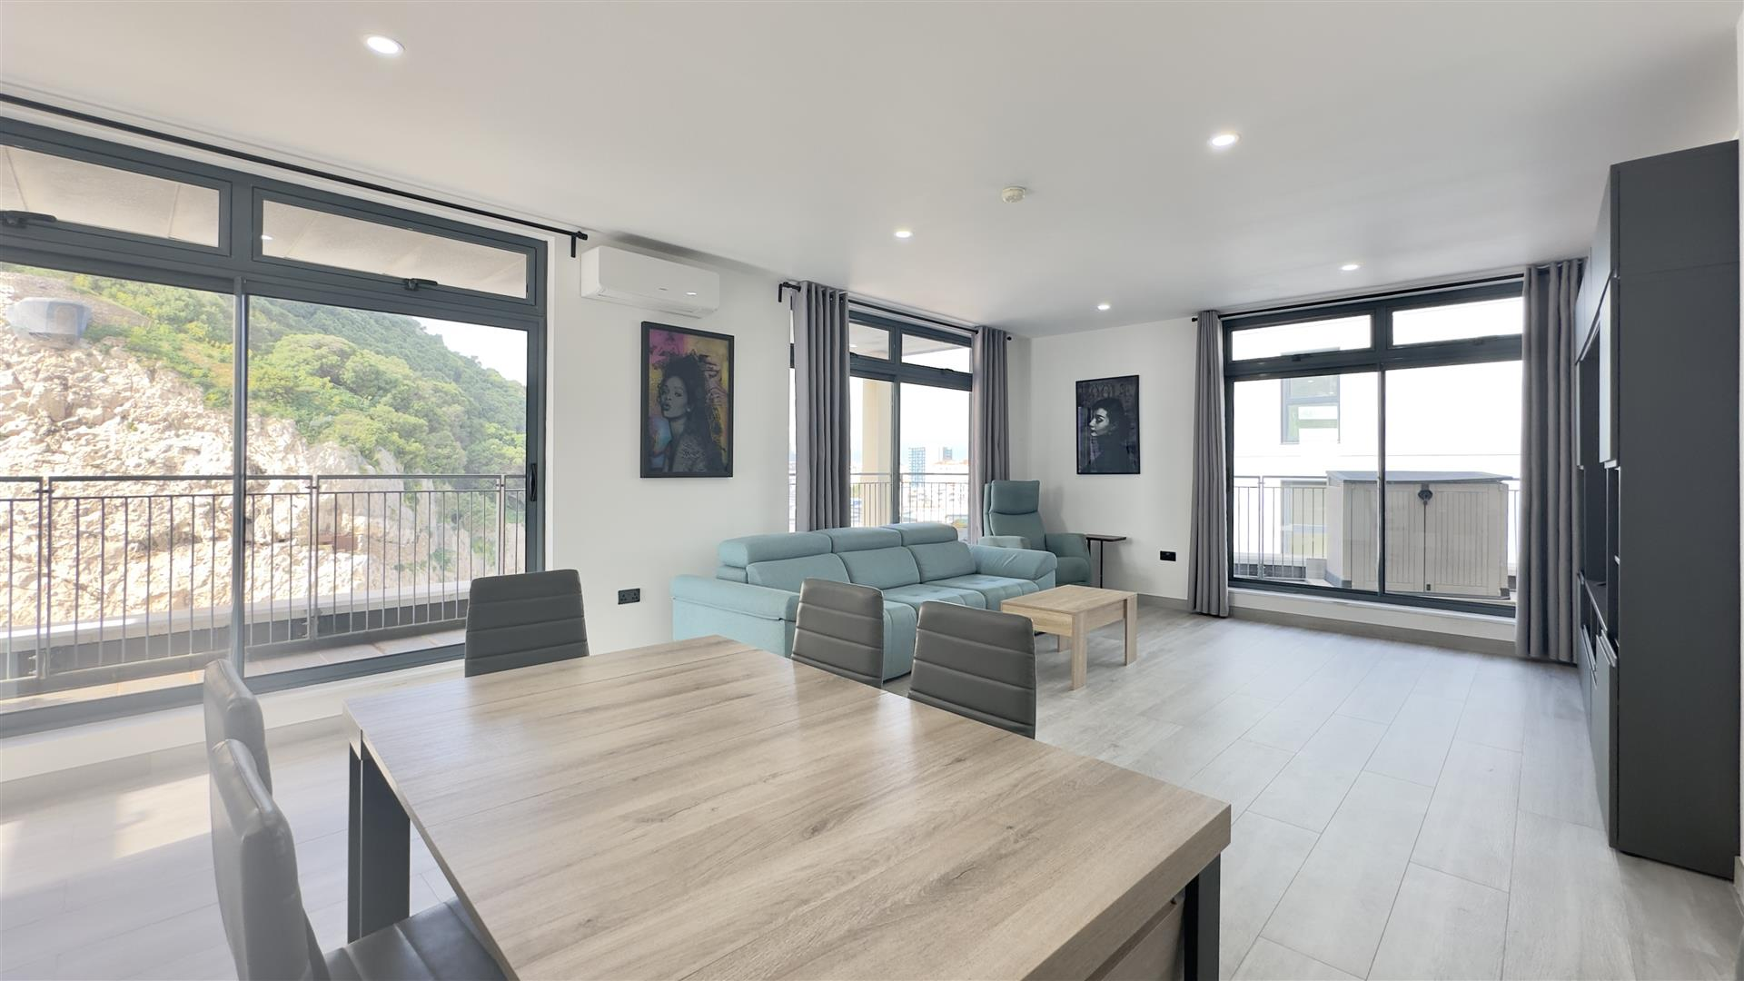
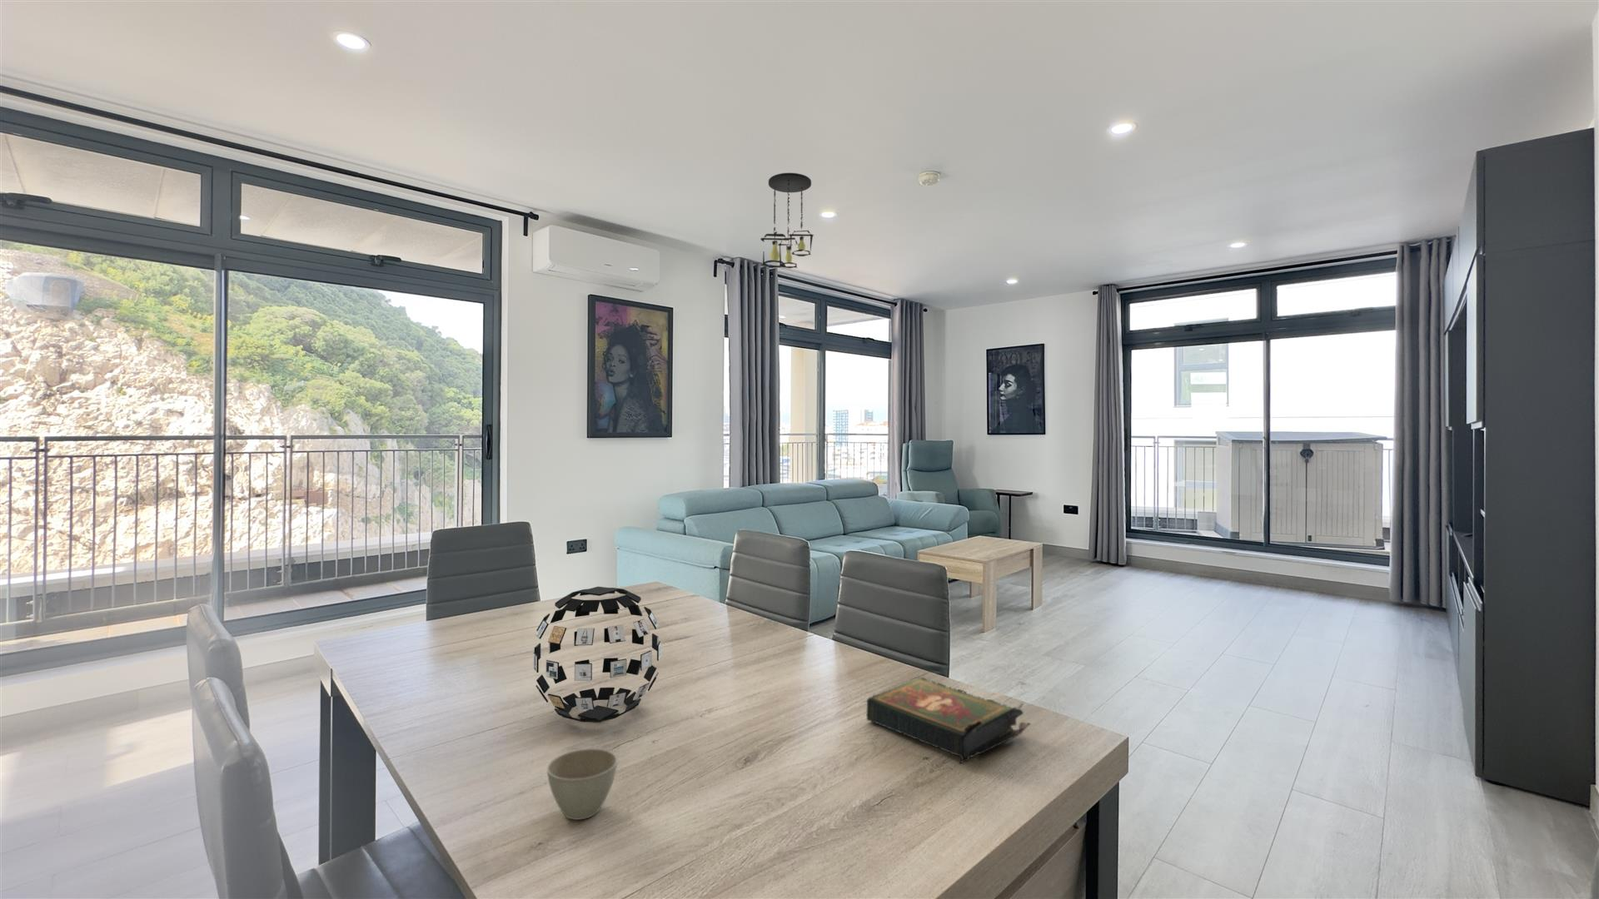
+ book [865,676,1032,765]
+ flower pot [546,748,618,821]
+ ceiling light fixture [760,172,815,269]
+ decorative ball [533,586,661,723]
